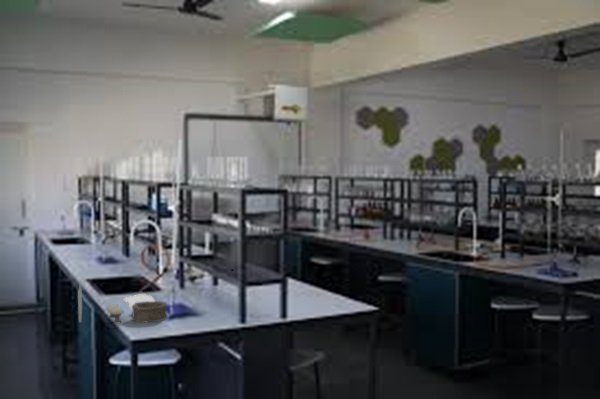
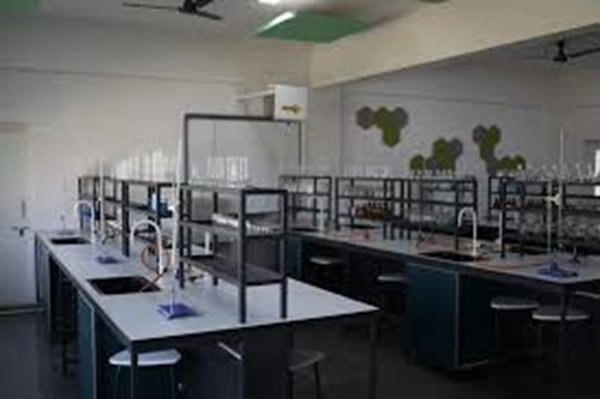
- garden set [77,279,168,325]
